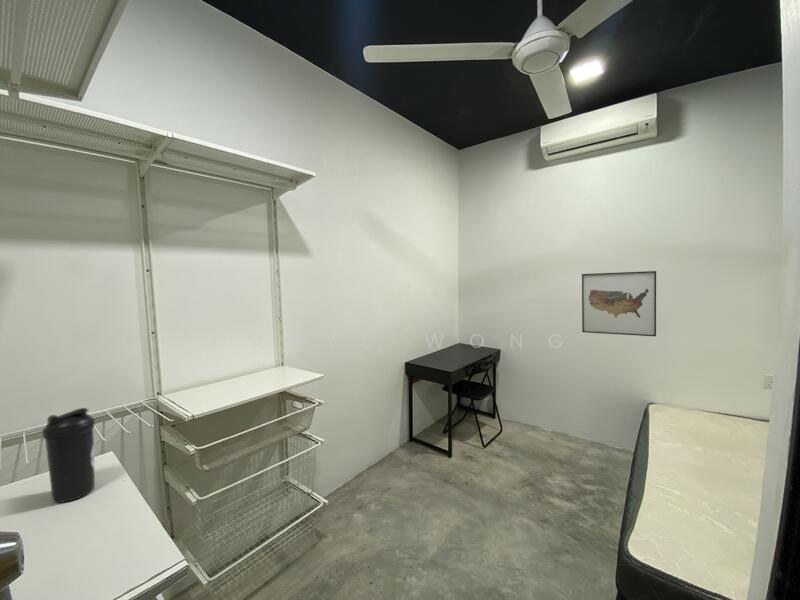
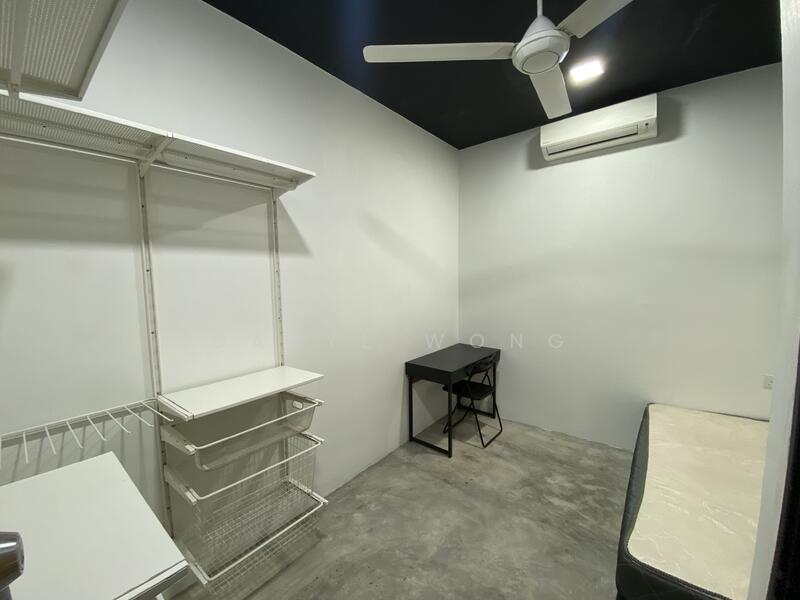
- water bottle [41,407,96,504]
- wall art [581,270,657,337]
